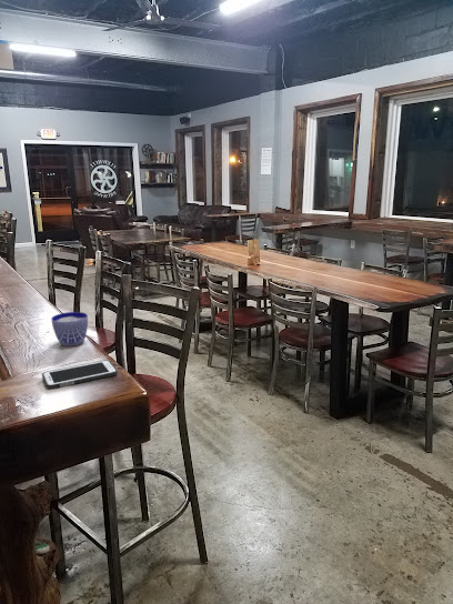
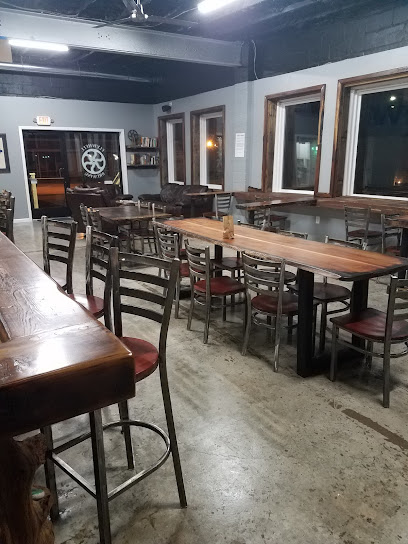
- cell phone [41,359,119,390]
- cup [50,311,89,348]
